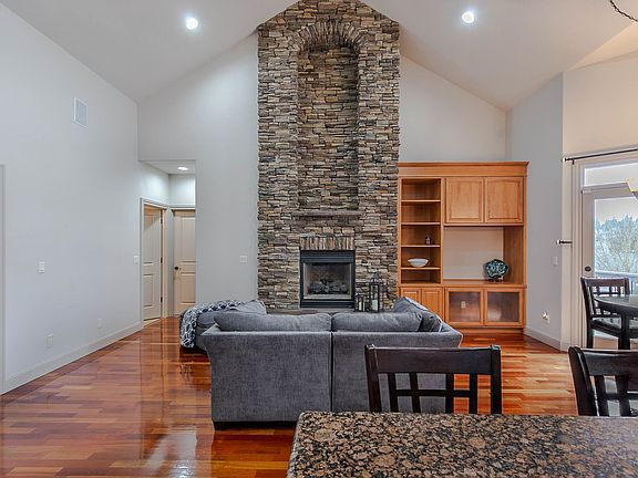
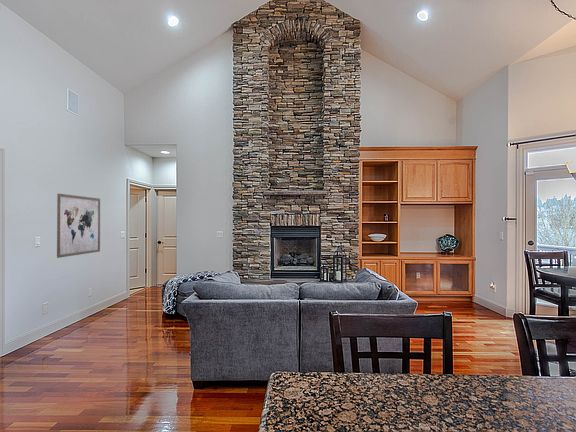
+ wall art [56,193,101,259]
